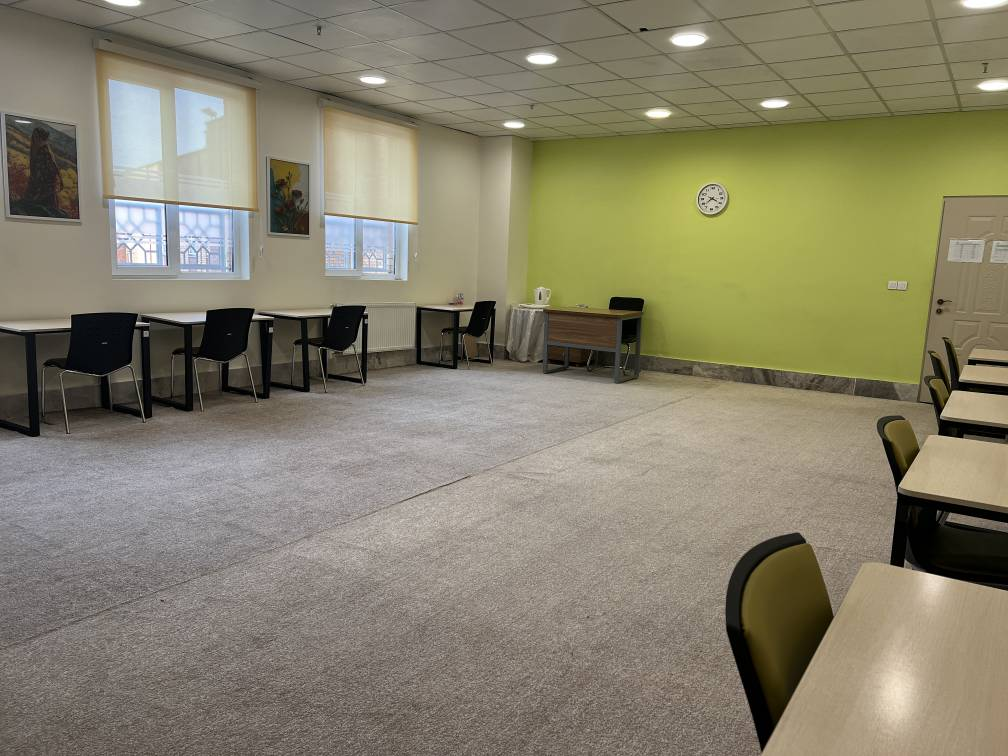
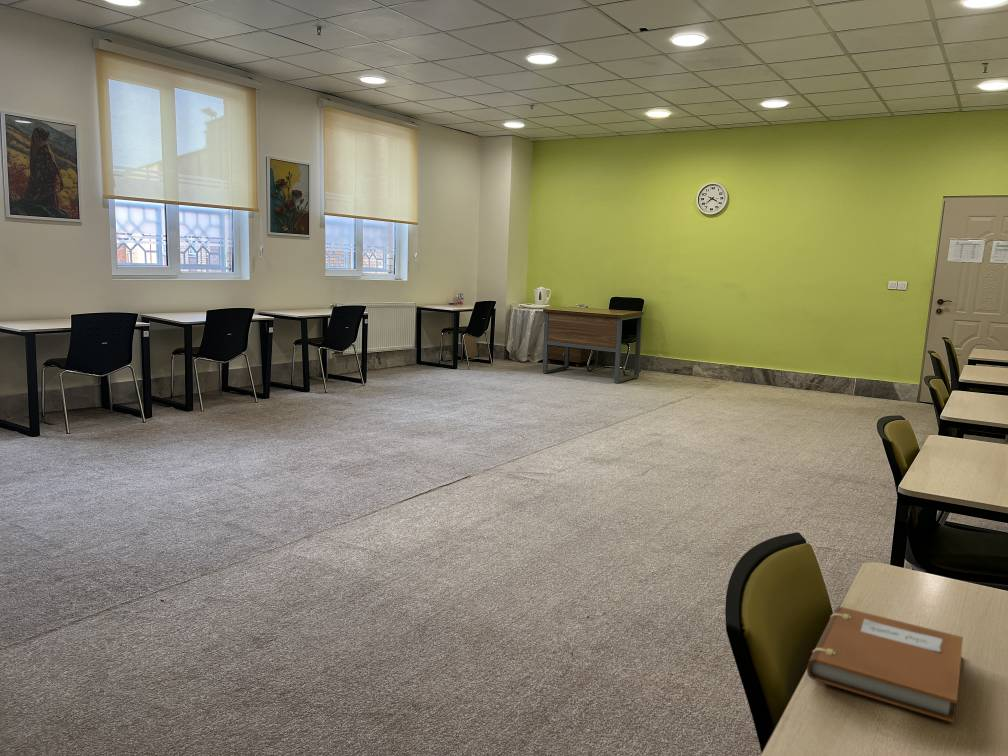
+ notebook [806,606,964,724]
